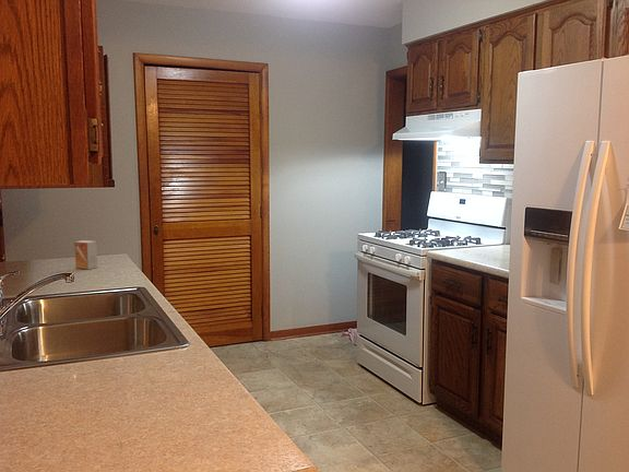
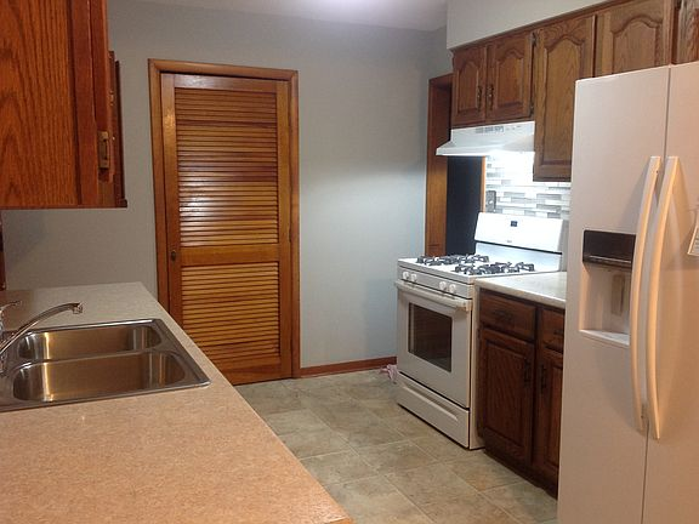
- small box [73,239,98,270]
